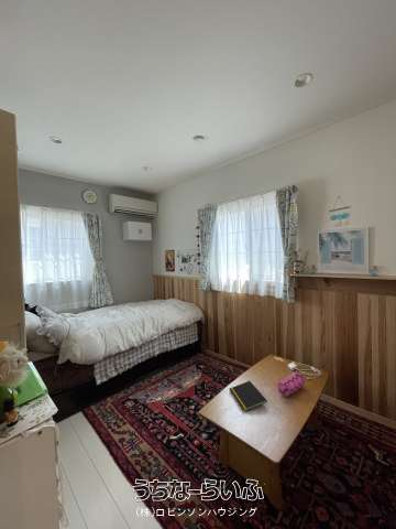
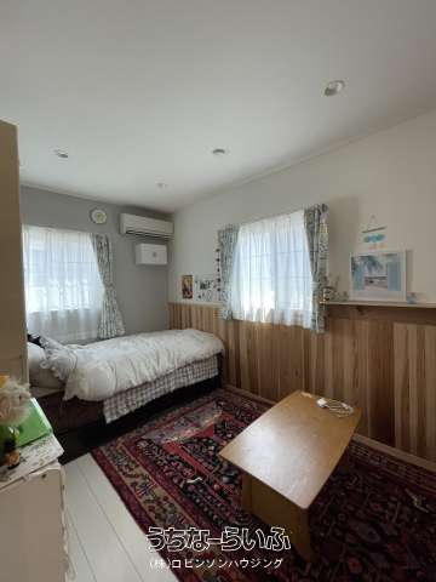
- notepad [228,380,268,412]
- pencil case [277,370,305,397]
